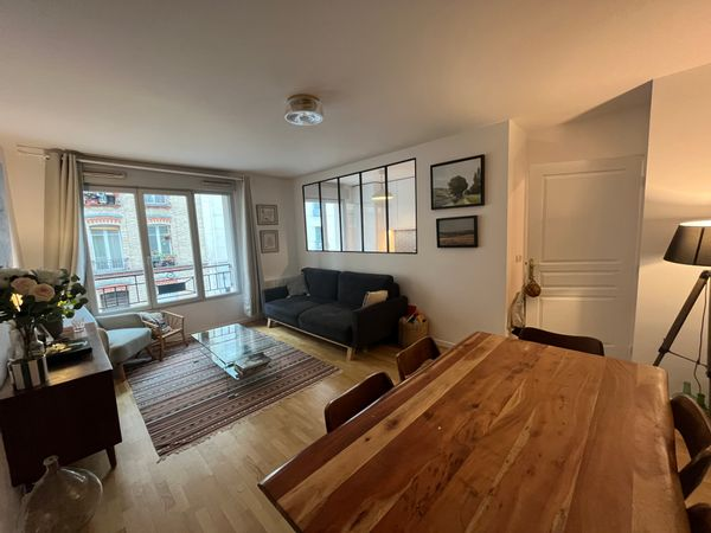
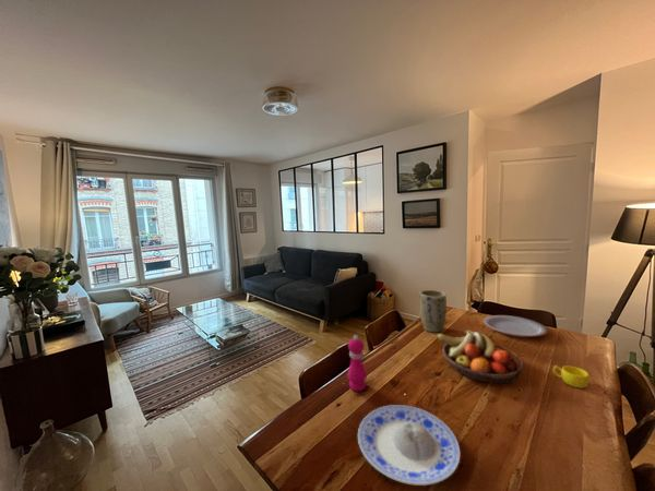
+ fruit bowl [436,328,525,384]
+ cup [552,364,591,390]
+ pepper mill [347,334,368,392]
+ plate [357,404,462,487]
+ plate [483,314,549,338]
+ plant pot [418,289,448,334]
